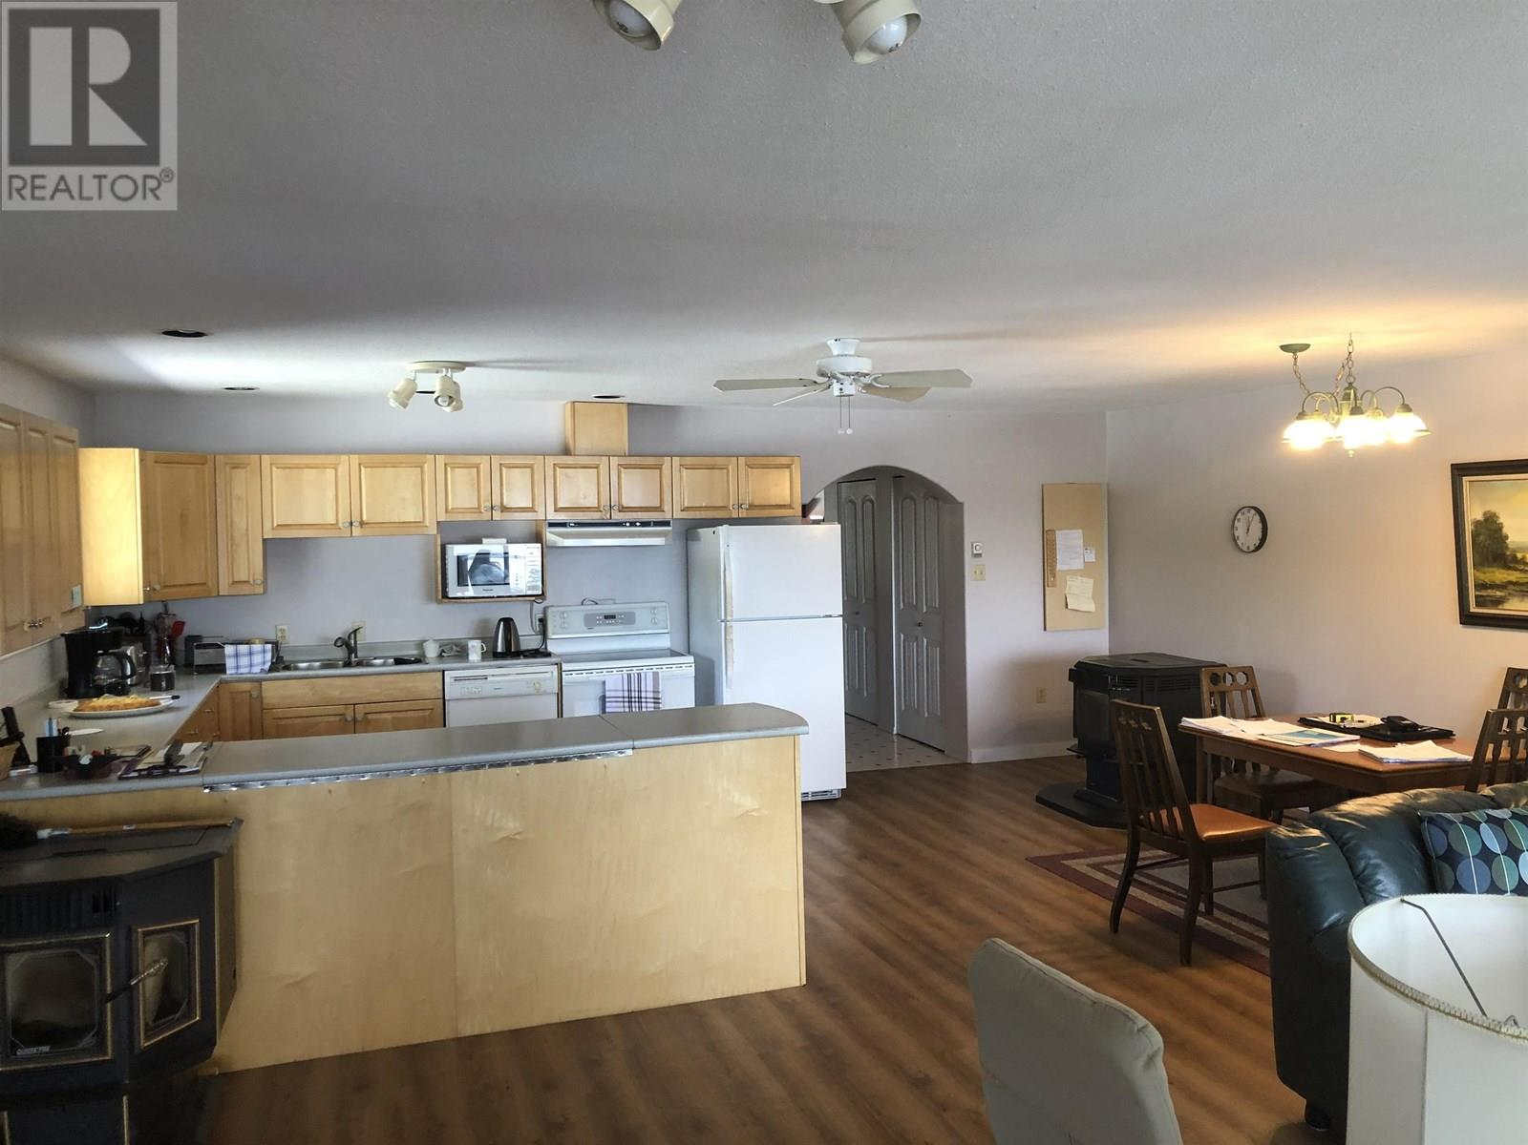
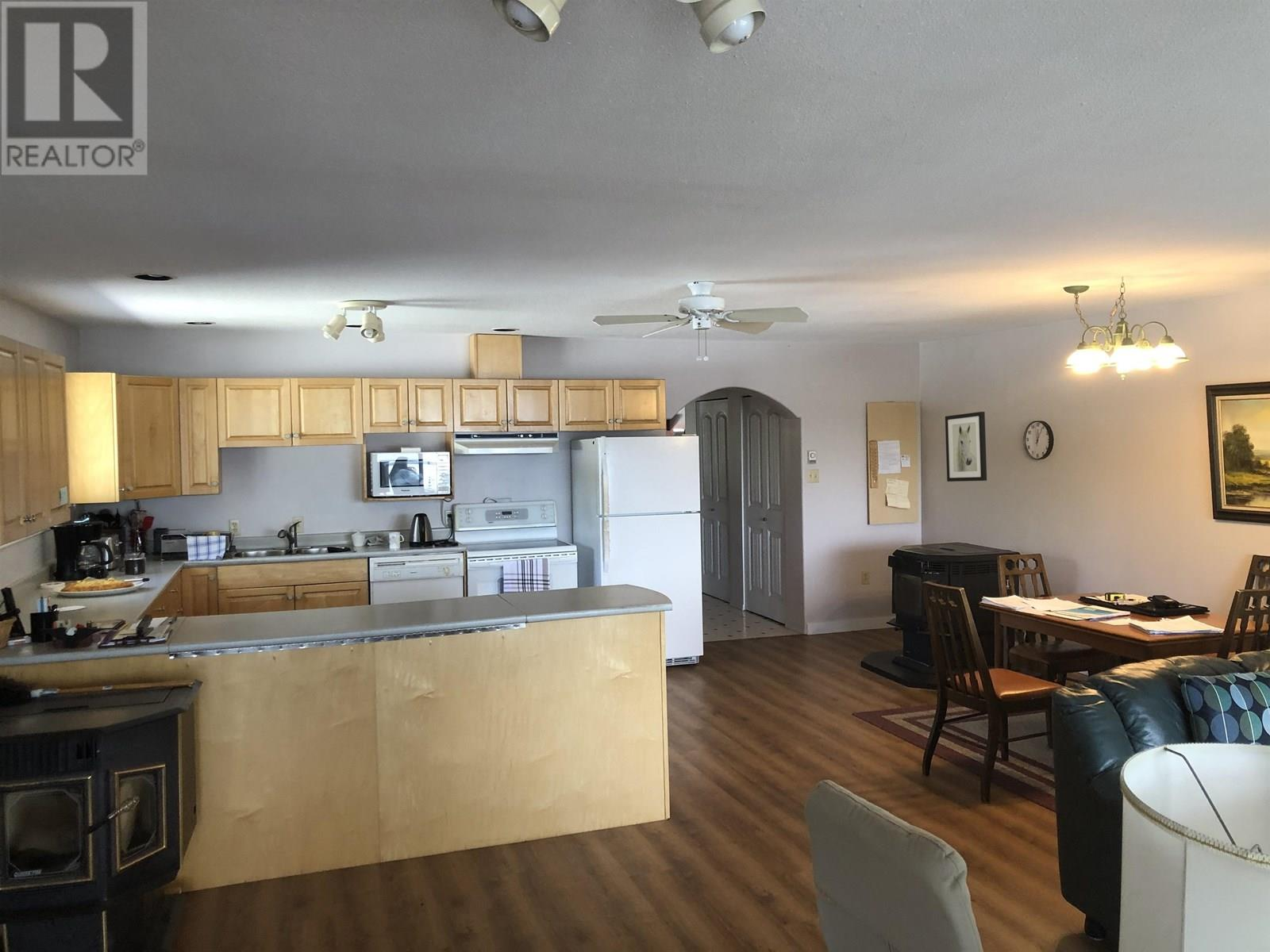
+ wall art [945,411,987,482]
